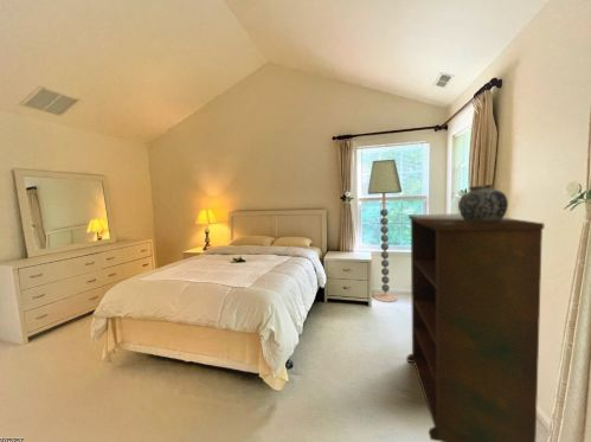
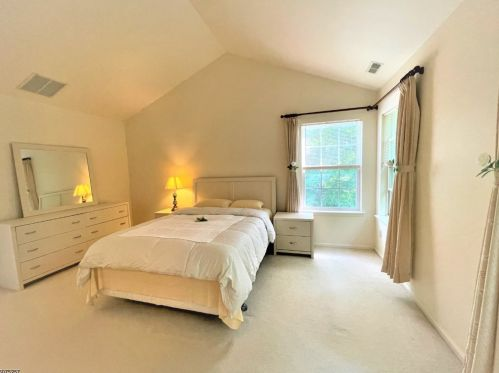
- floor lamp [367,159,403,303]
- shelving unit [405,212,545,442]
- vase [457,184,509,223]
